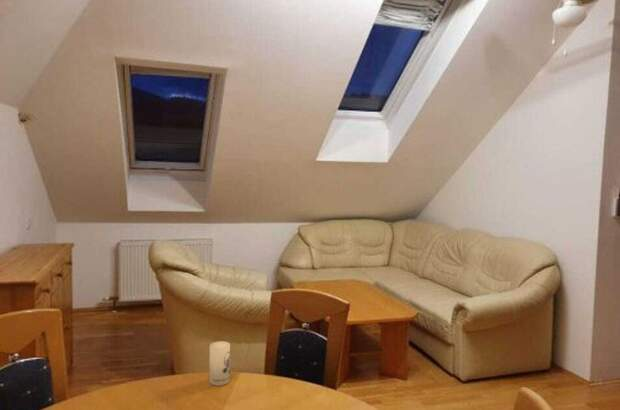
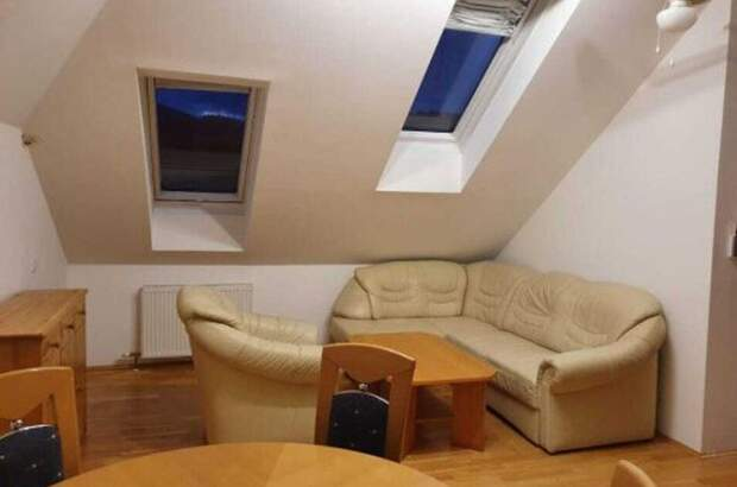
- candle [208,340,231,387]
